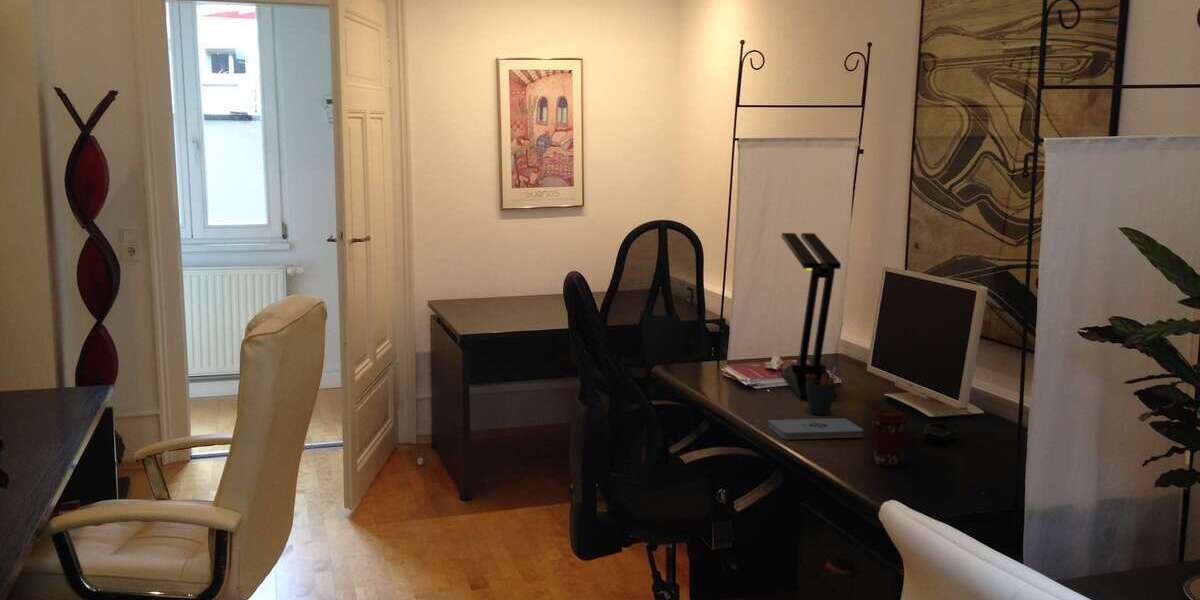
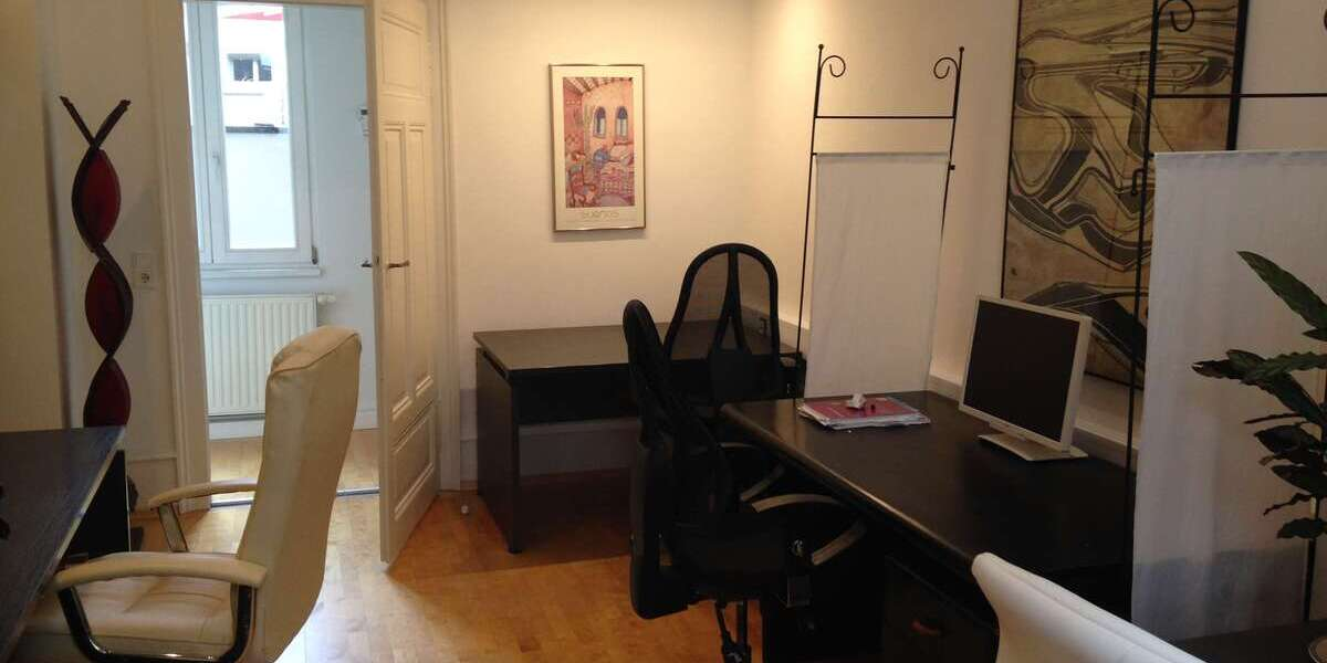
- computer mouse [923,420,958,442]
- pen holder [806,366,837,416]
- notepad [767,417,864,440]
- desk lamp [780,232,842,400]
- coffee cup [869,408,909,467]
